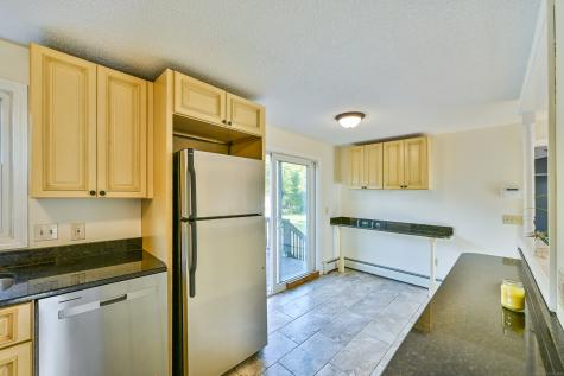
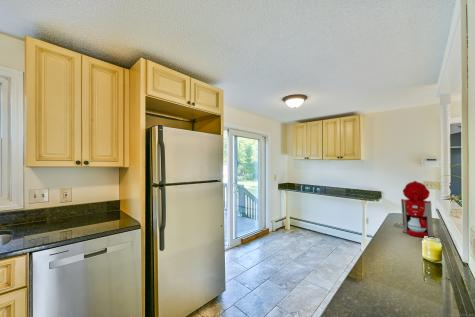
+ coffee maker [393,180,435,238]
